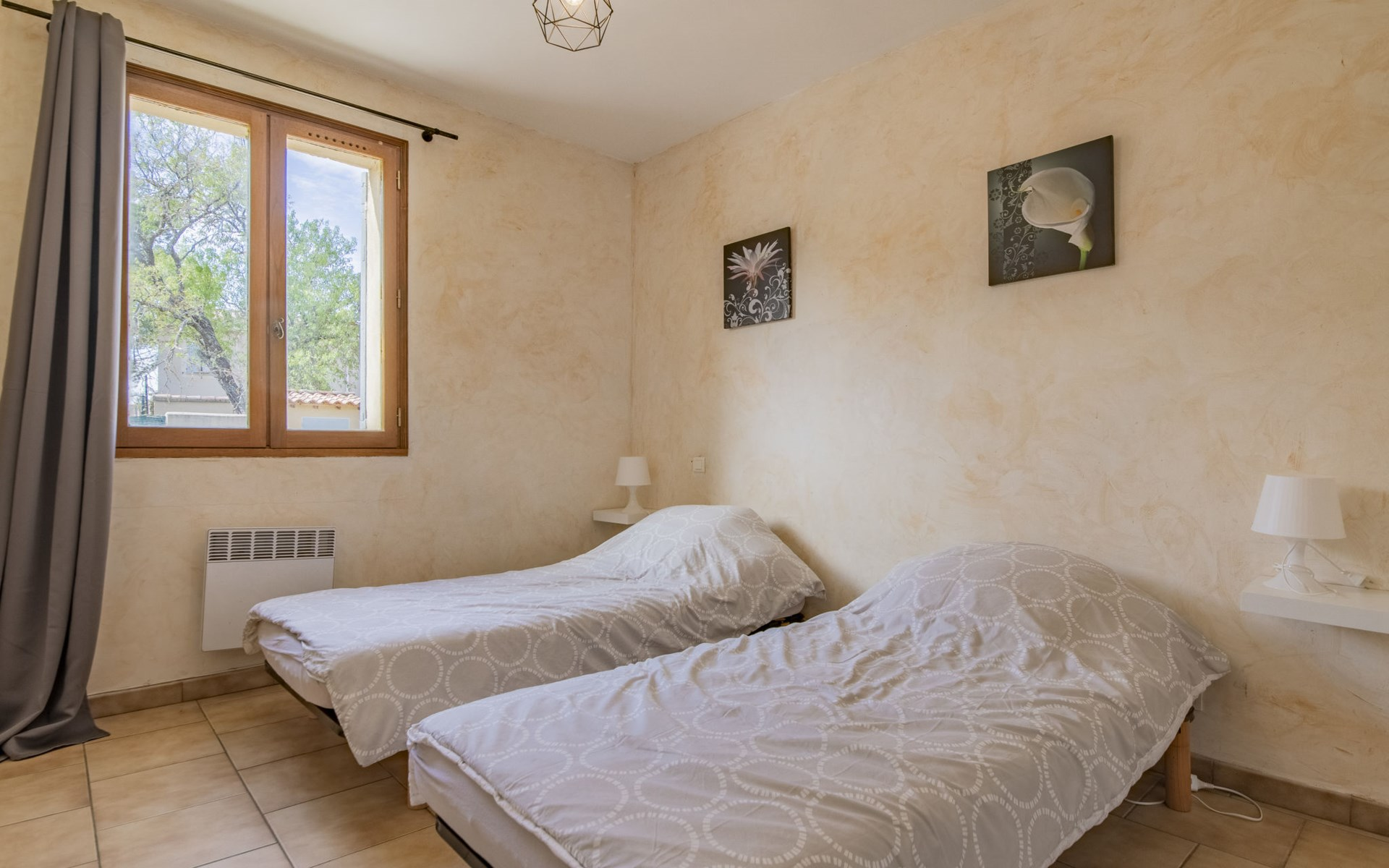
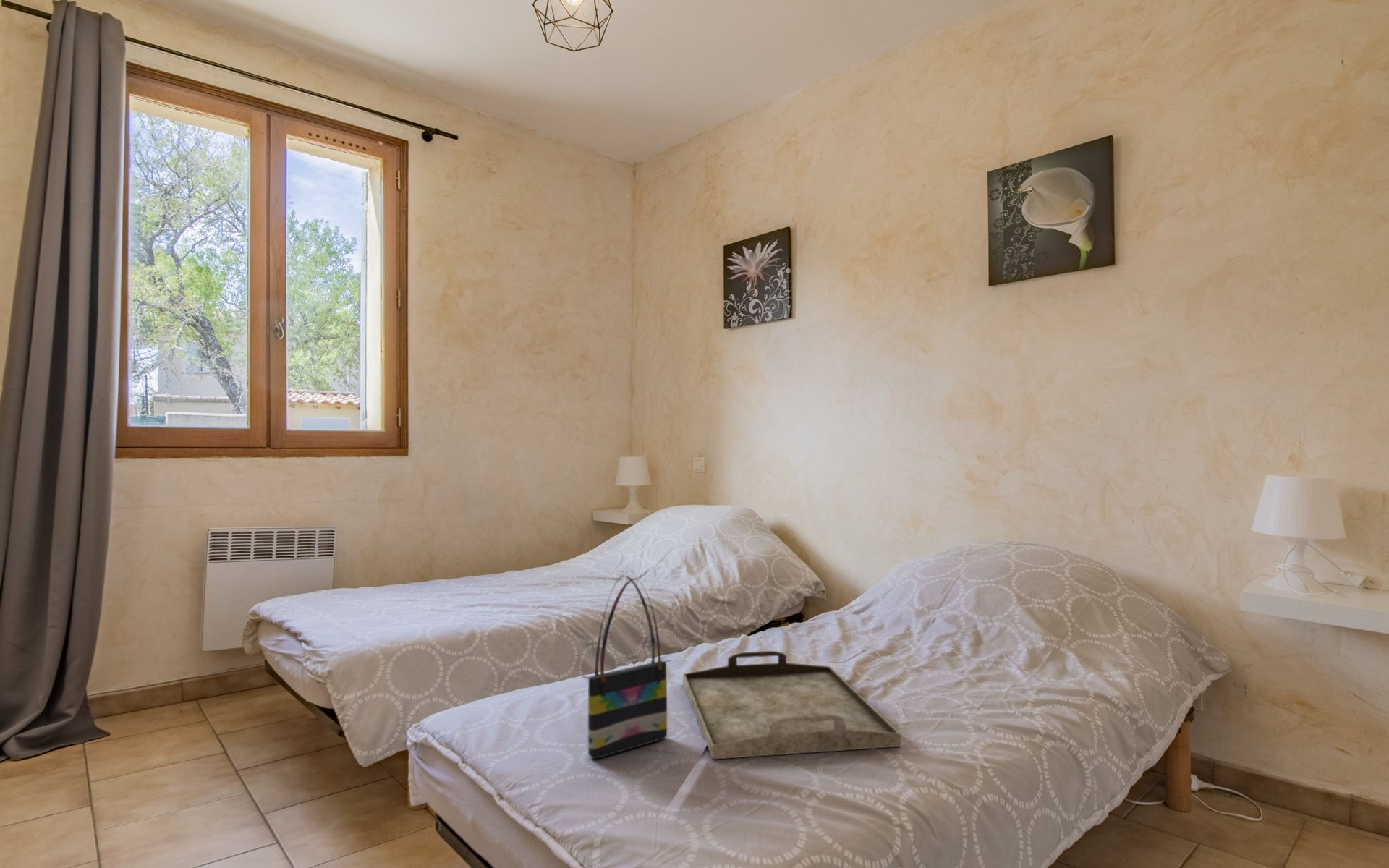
+ serving tray [682,650,901,760]
+ tote bag [581,575,673,759]
